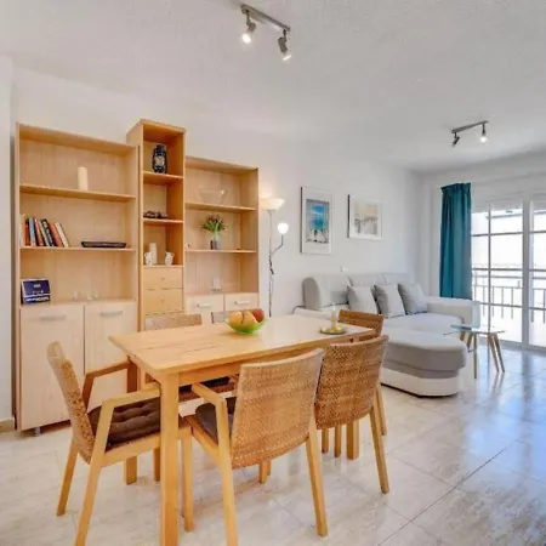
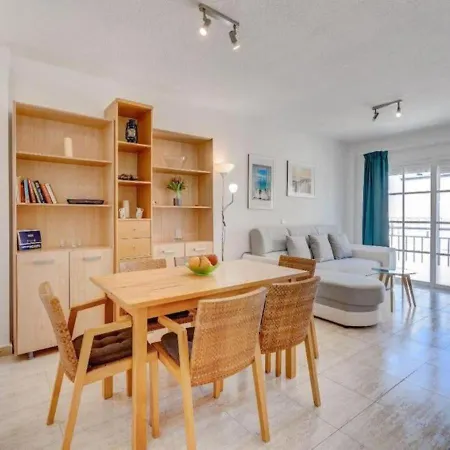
- candle holder [318,303,352,335]
